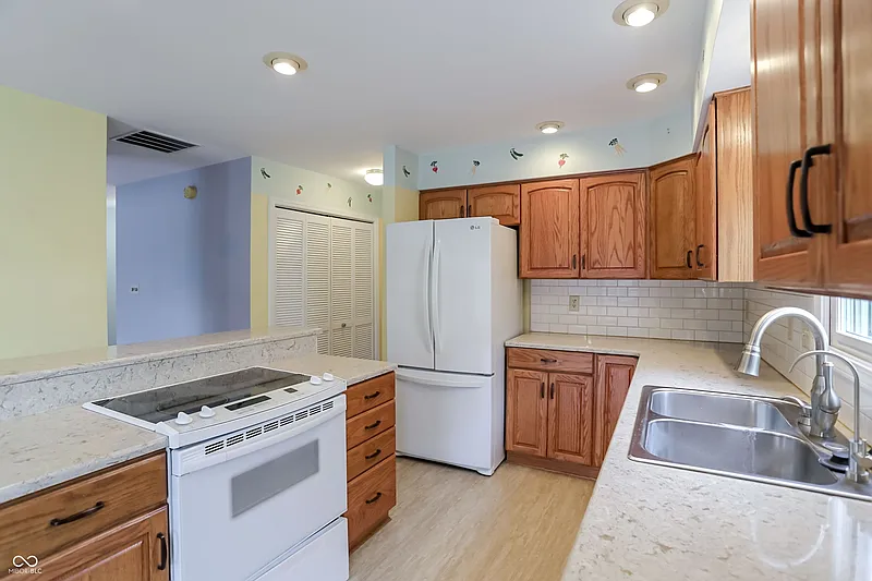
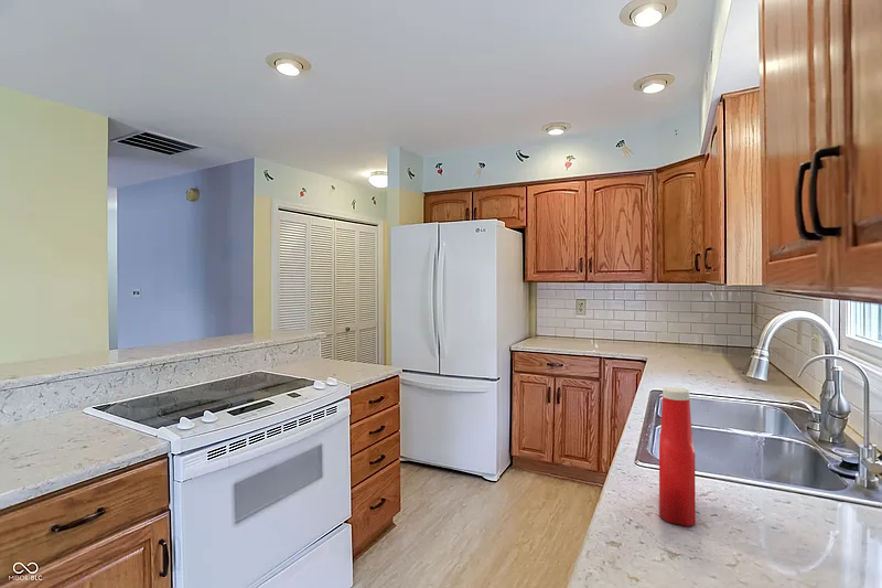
+ soap bottle [658,386,697,527]
